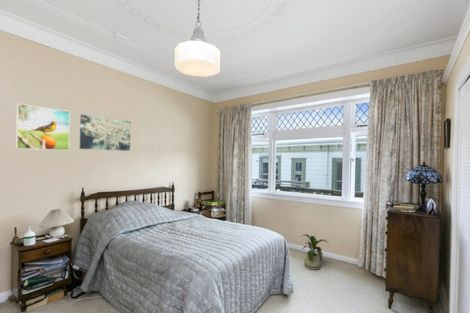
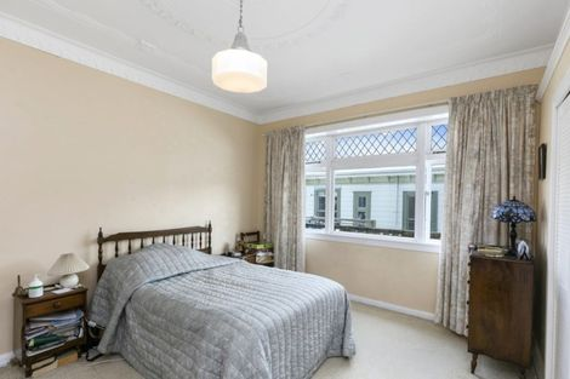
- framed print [15,103,71,151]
- wall art [79,114,132,152]
- house plant [299,233,329,271]
